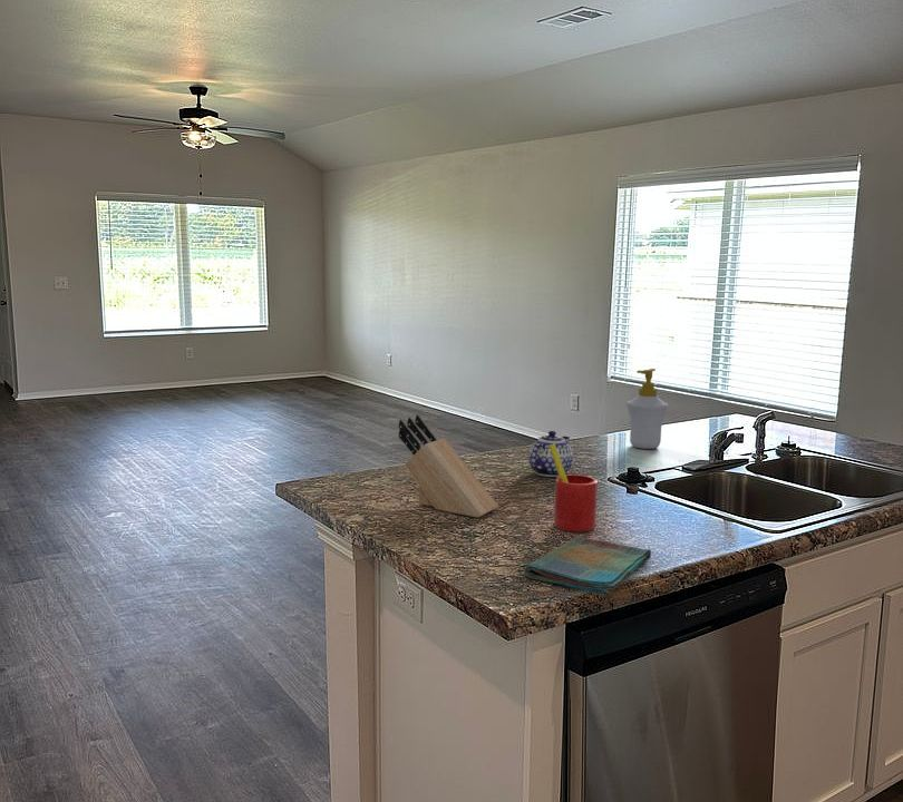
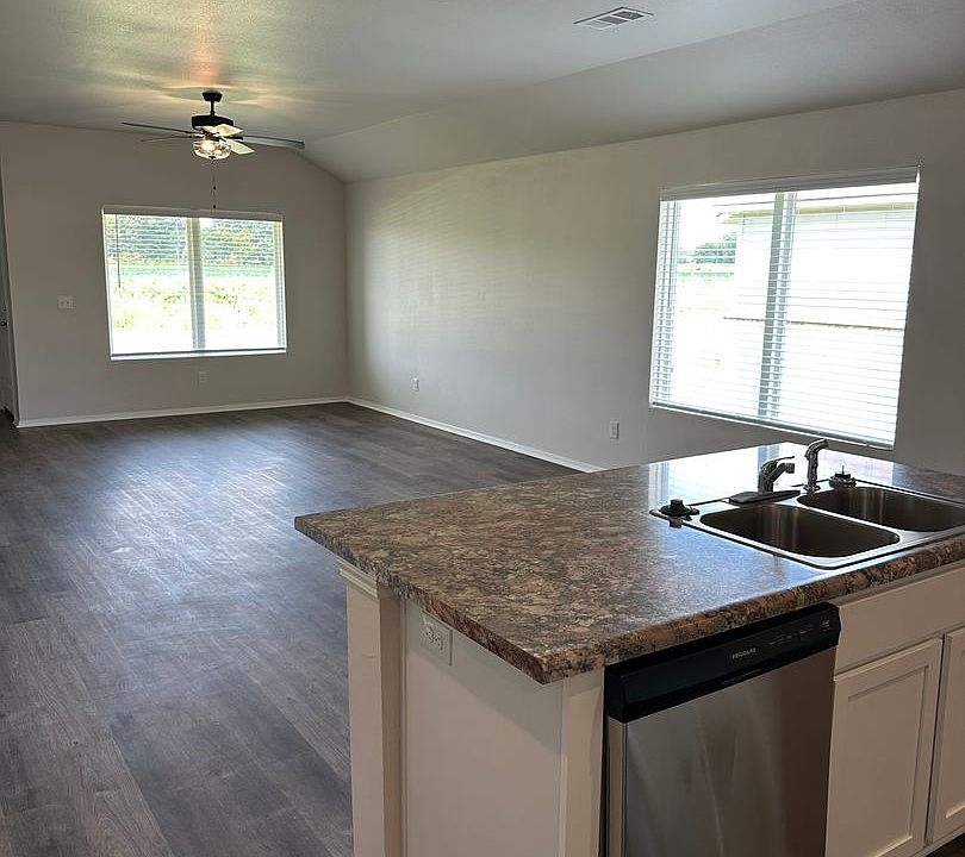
- straw [548,443,599,534]
- teapot [527,430,574,478]
- knife block [398,413,499,519]
- soap bottle [625,368,669,450]
- dish towel [523,535,652,597]
